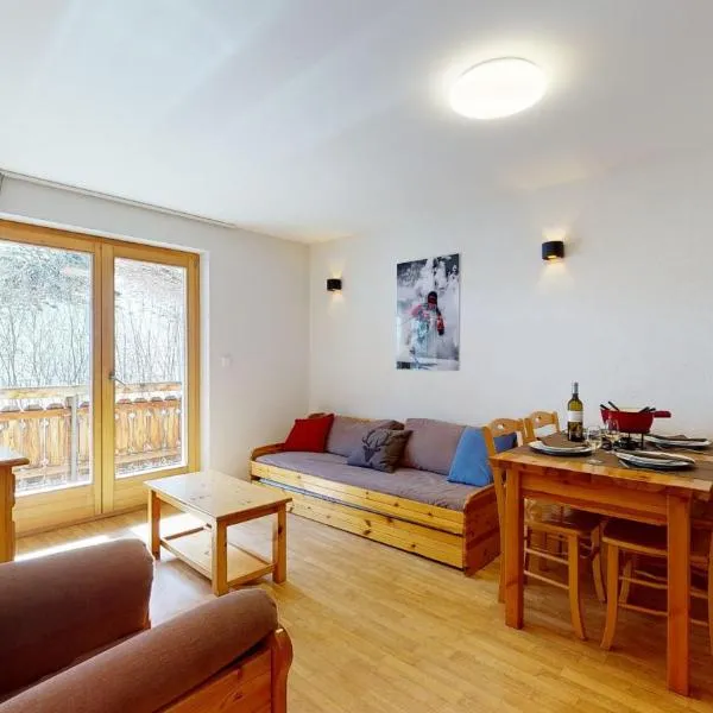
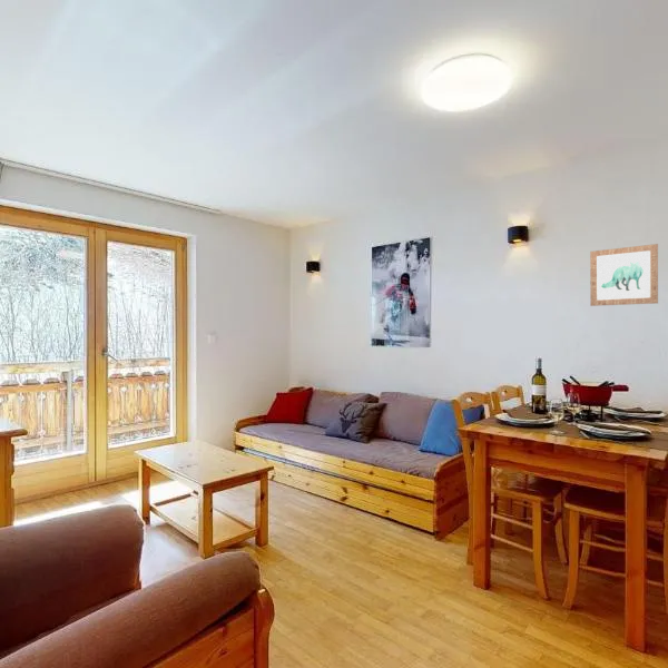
+ wall art [589,243,659,307]
